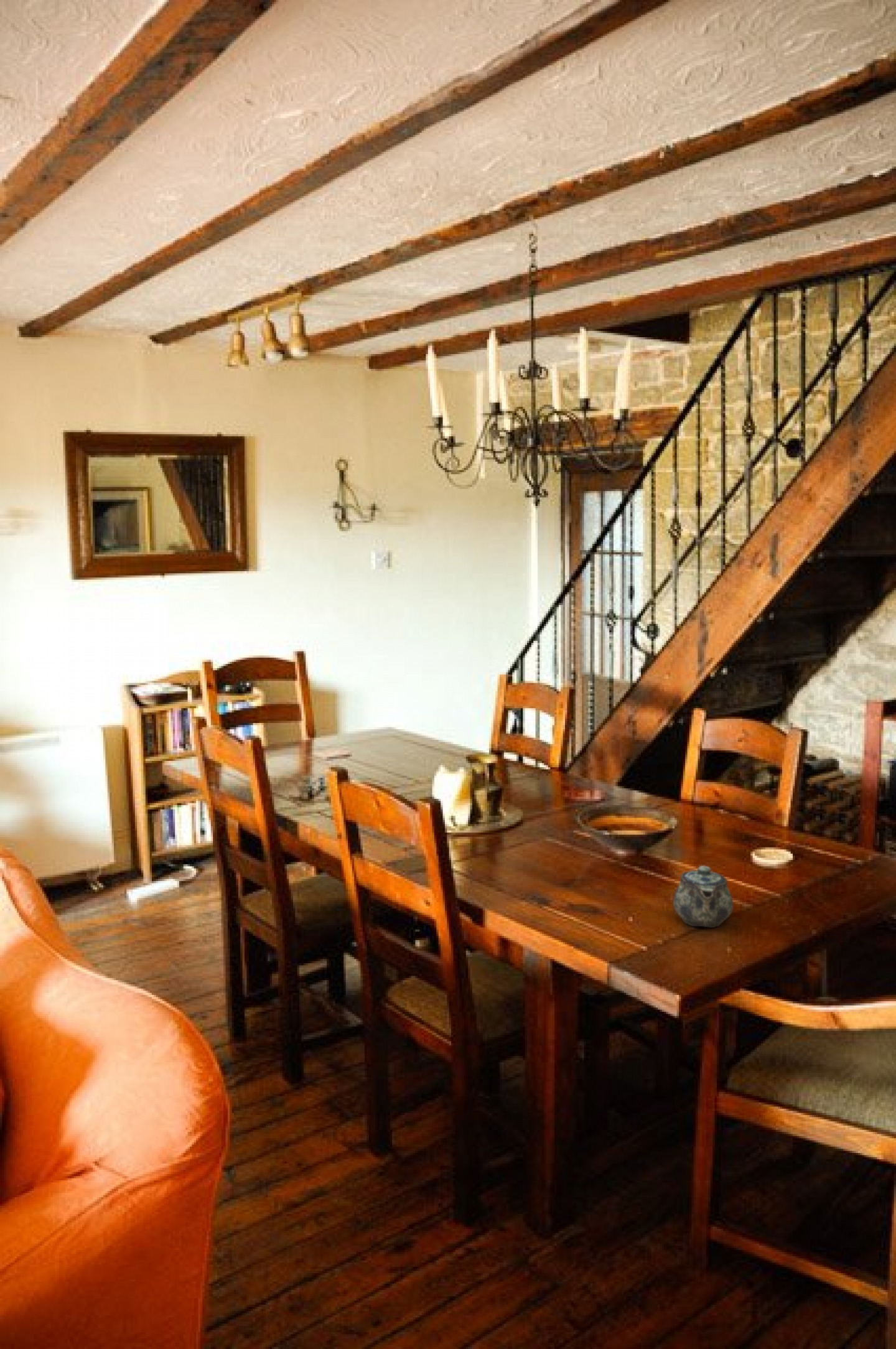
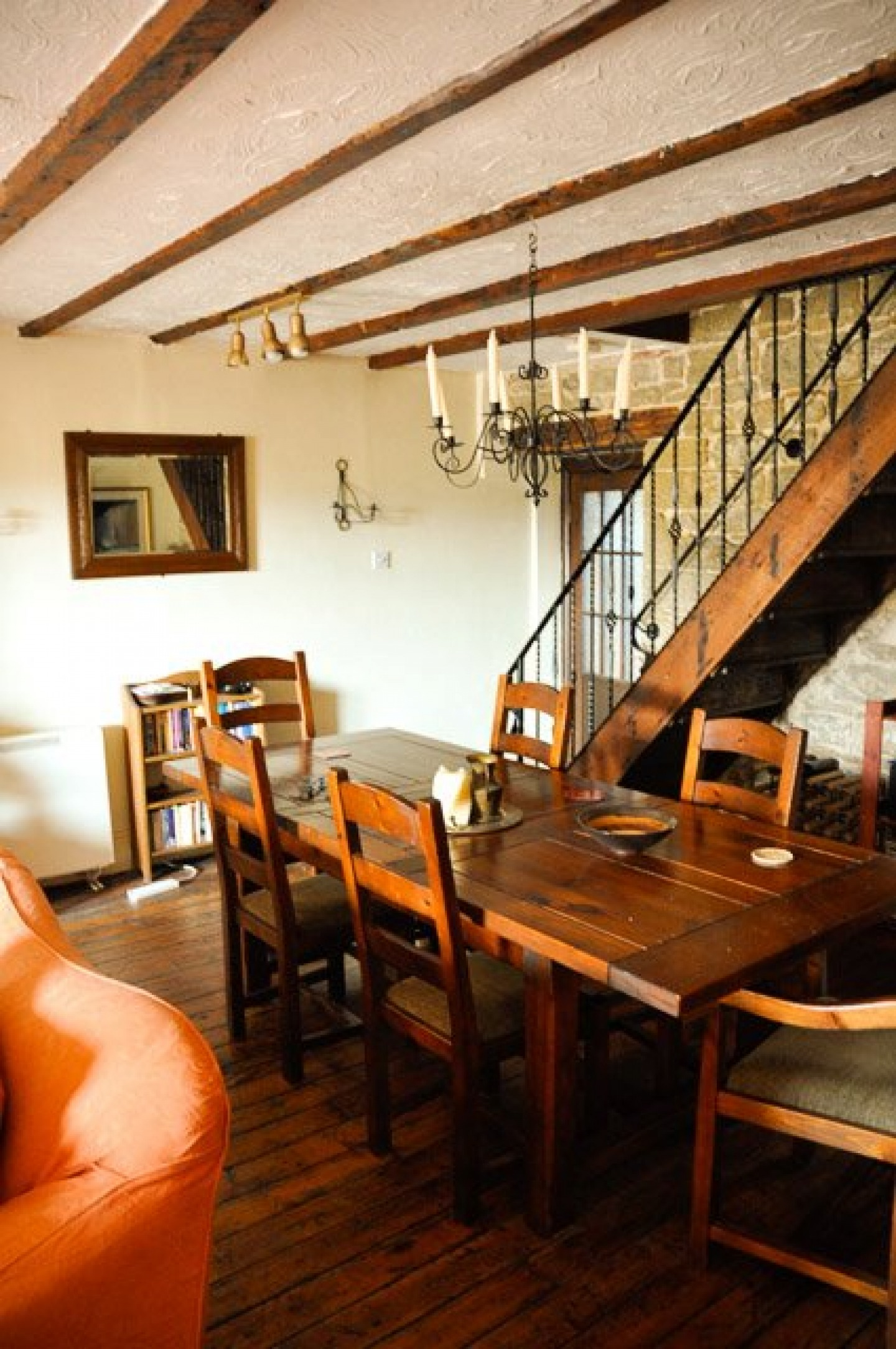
- chinaware [673,865,734,928]
